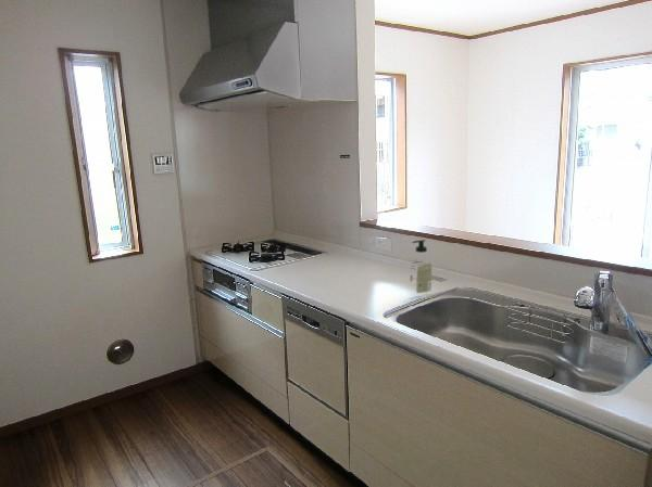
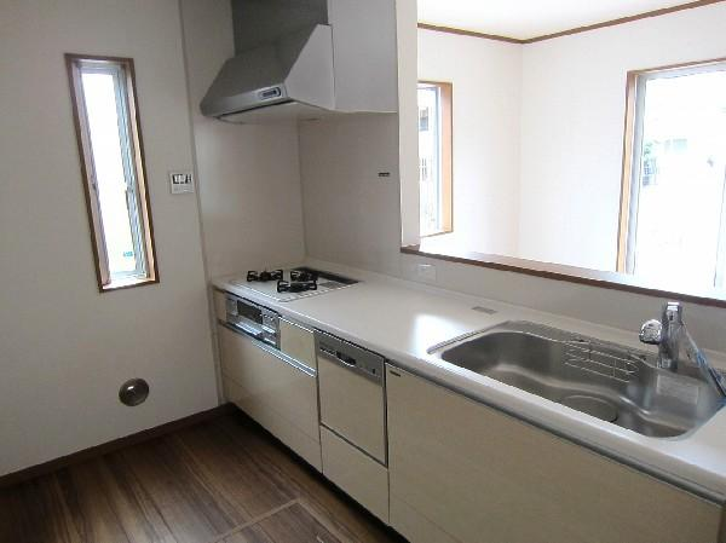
- soap dispenser [410,239,432,294]
